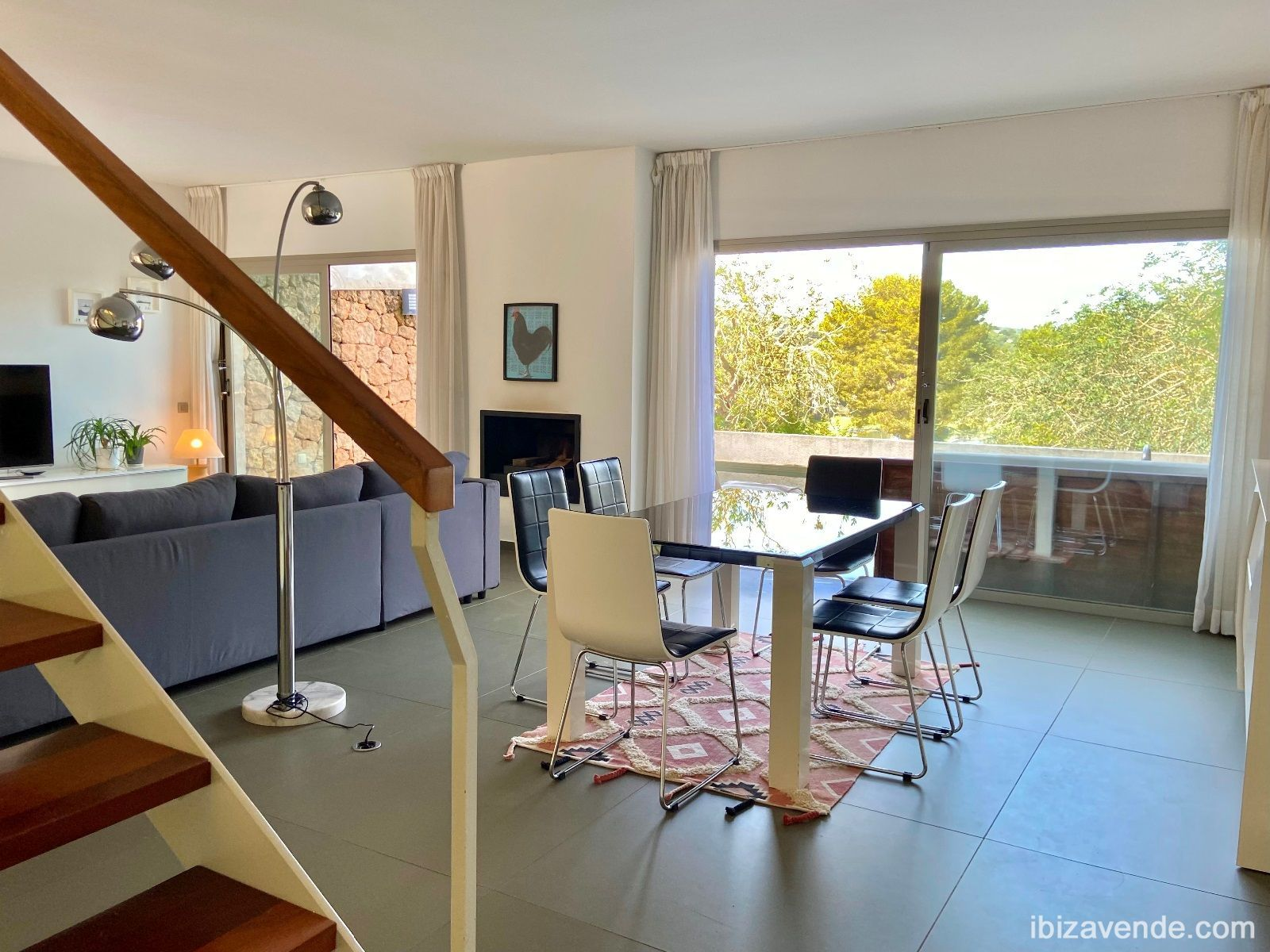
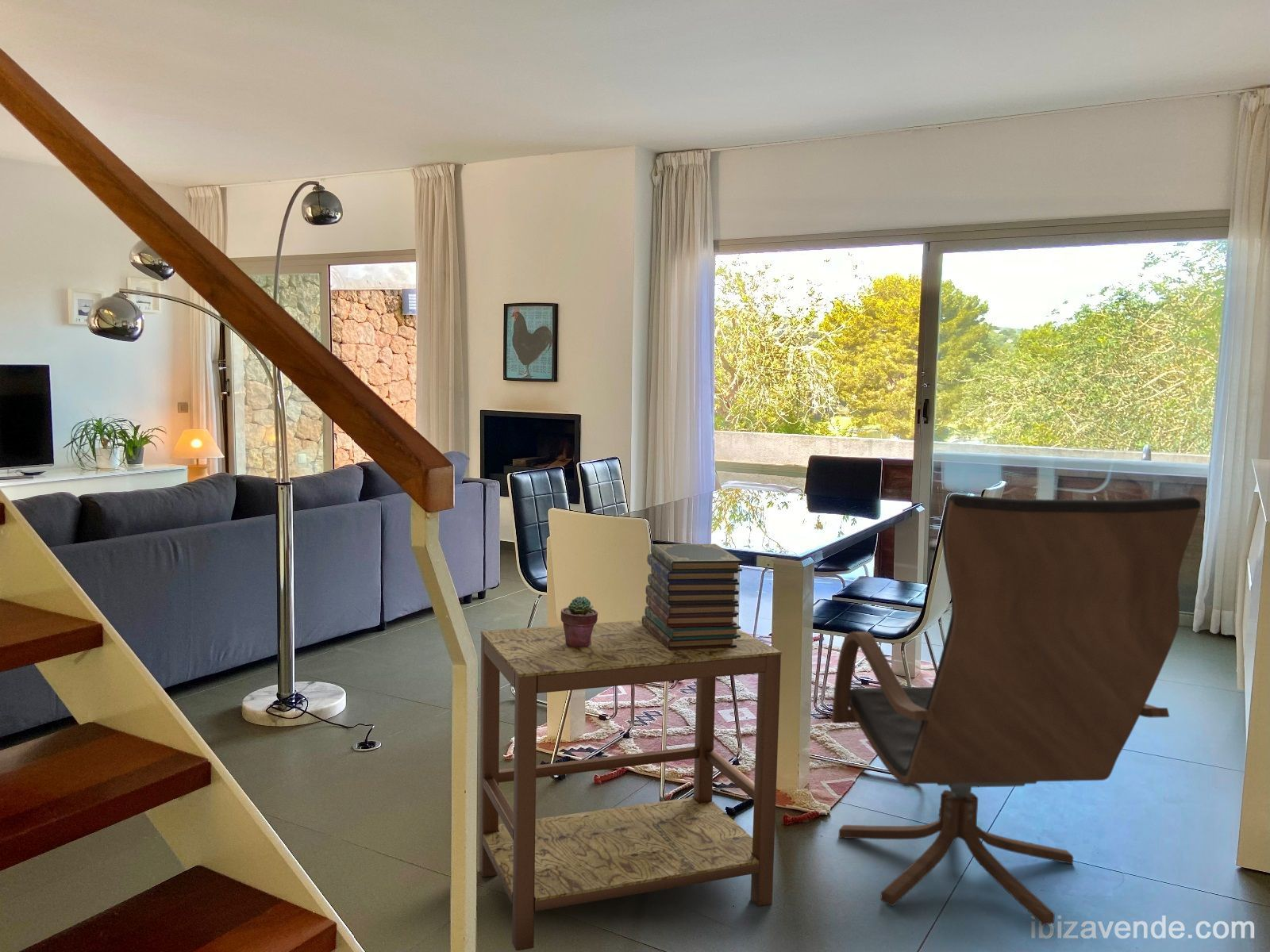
+ side table [479,620,783,951]
+ lounge chair [831,493,1202,926]
+ book stack [641,543,743,651]
+ potted succulent [560,596,598,647]
